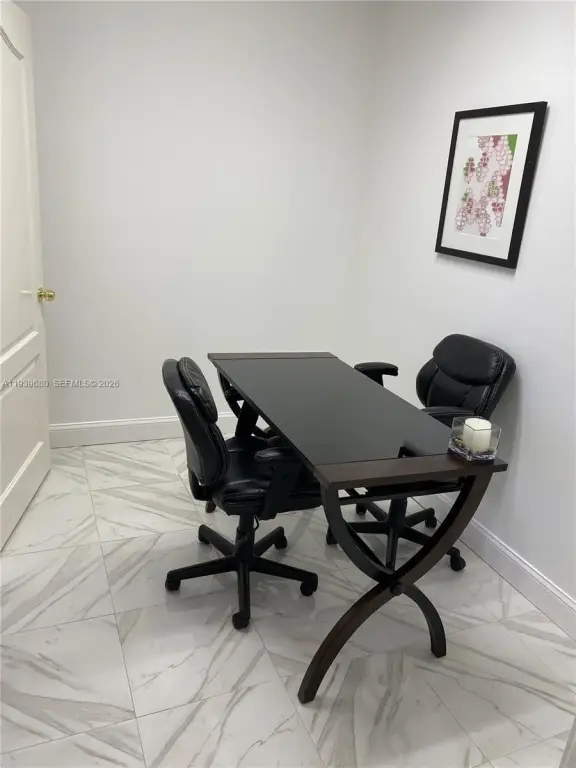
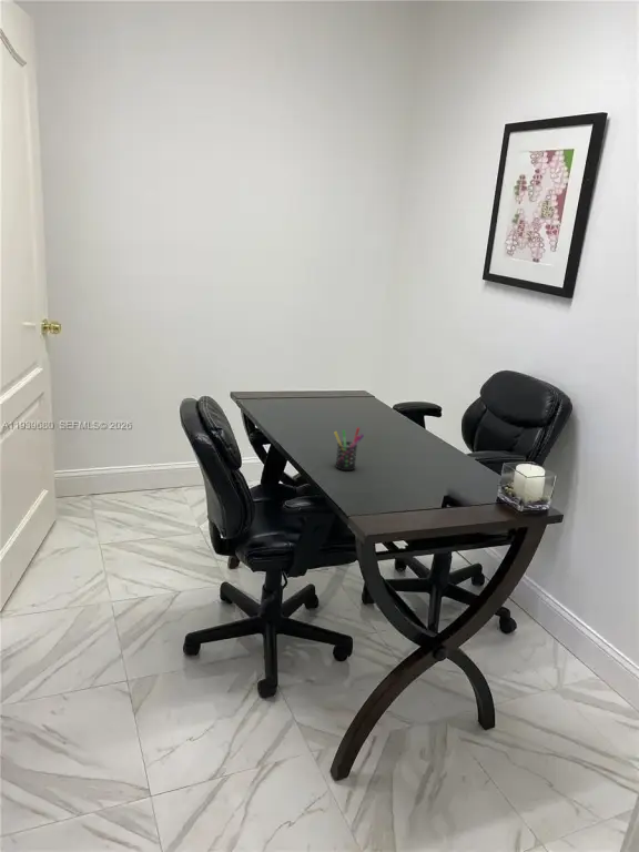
+ pen holder [333,426,365,471]
